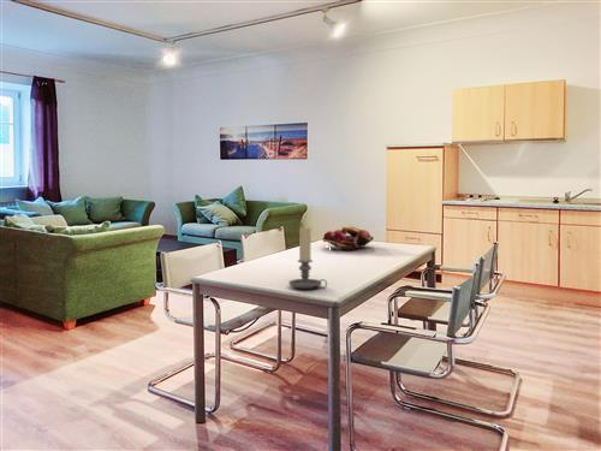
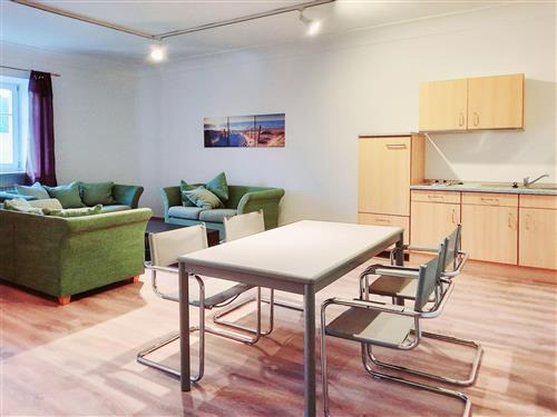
- fruit basket [321,226,374,251]
- candle holder [287,226,328,290]
